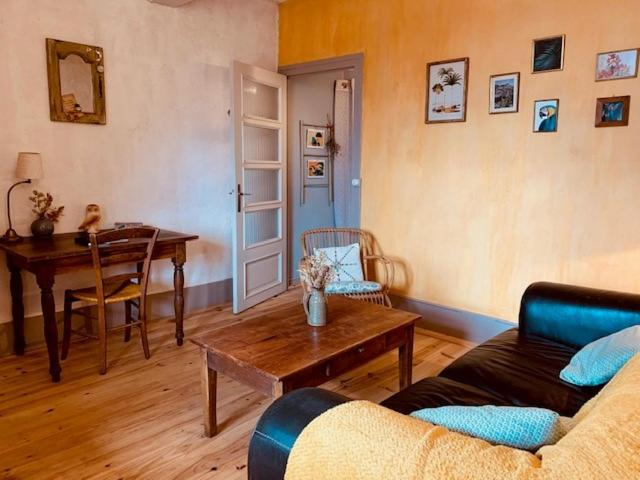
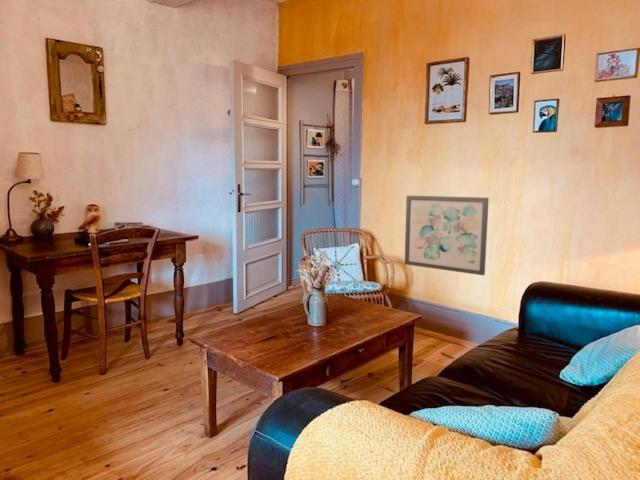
+ wall art [404,195,490,276]
